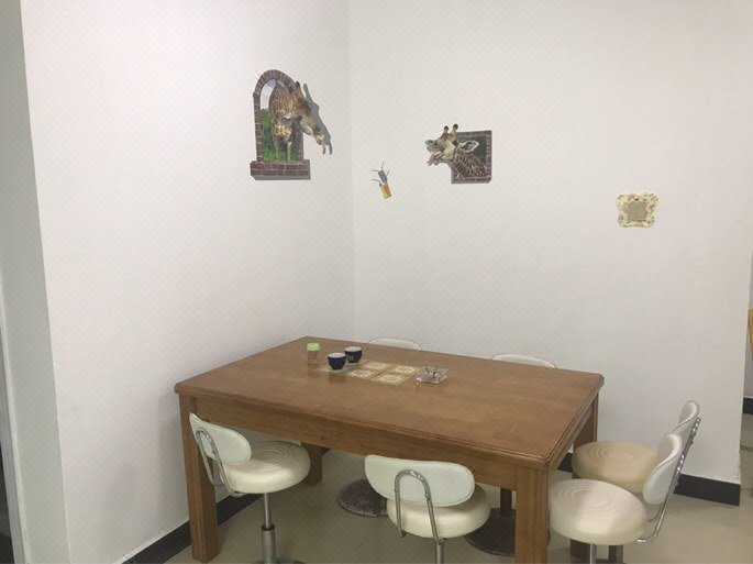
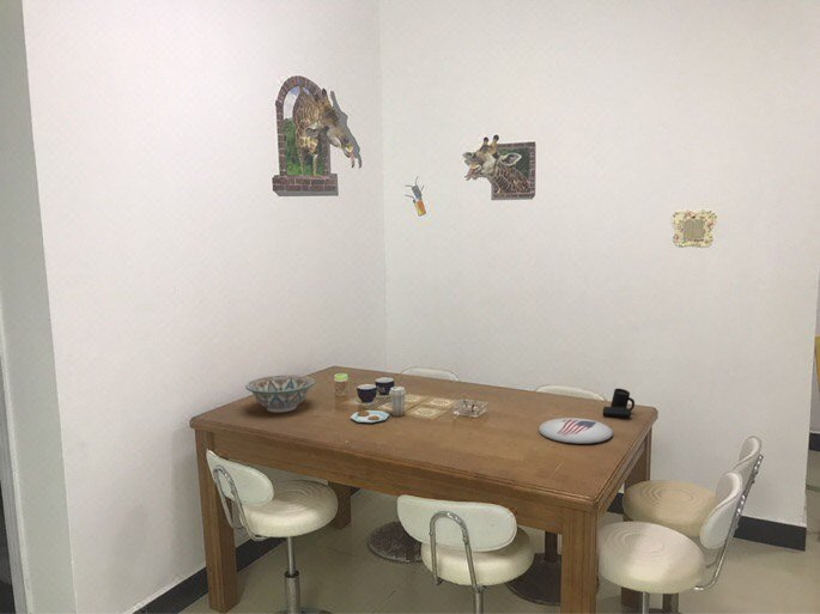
+ plate [350,385,408,424]
+ plate [537,417,614,445]
+ decorative bowl [244,373,316,414]
+ coffee mug [602,388,636,419]
